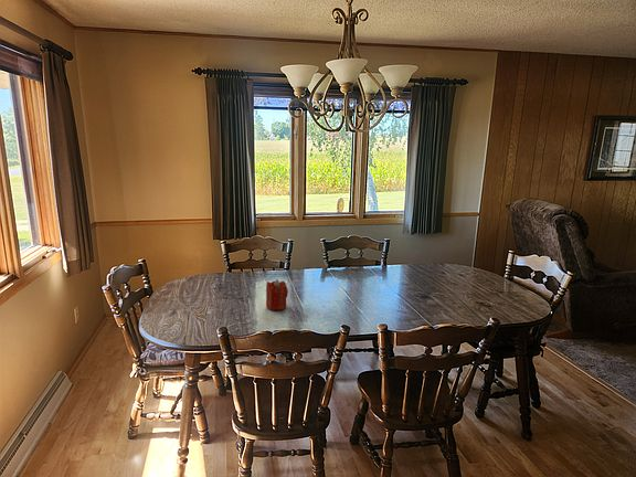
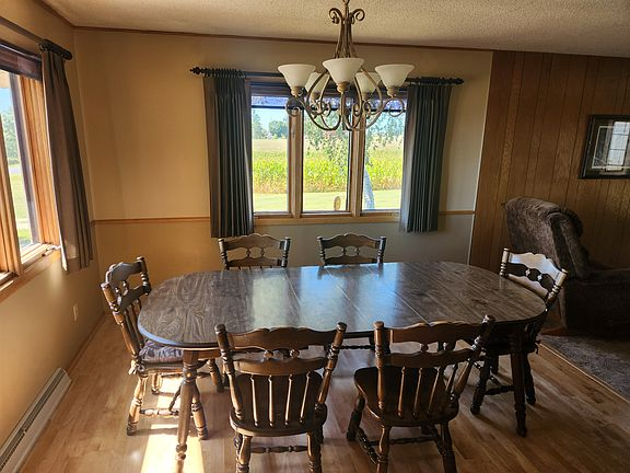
- candle [265,278,289,311]
